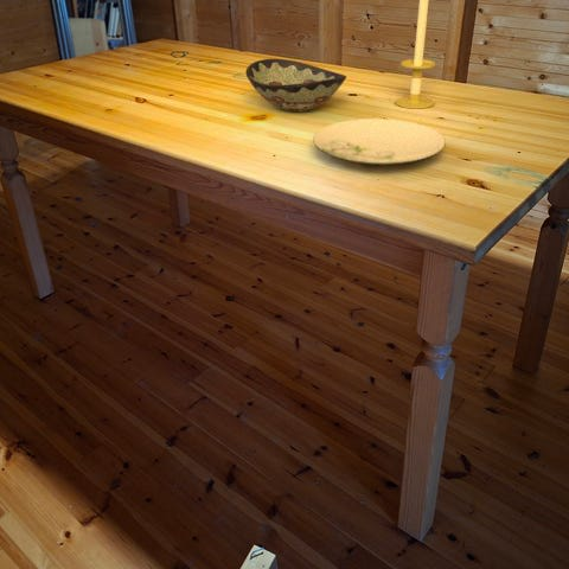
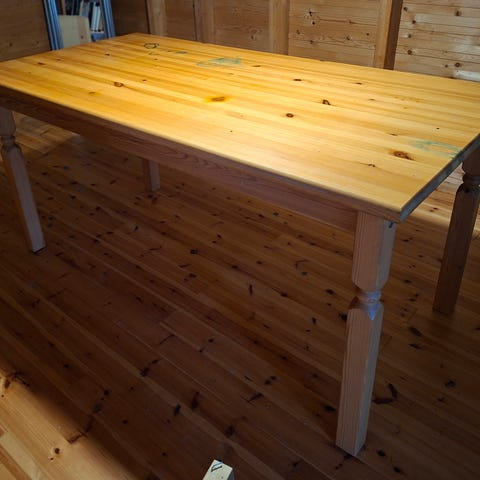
- decorative bowl [244,58,347,113]
- candle [394,0,436,110]
- plate [312,117,447,166]
